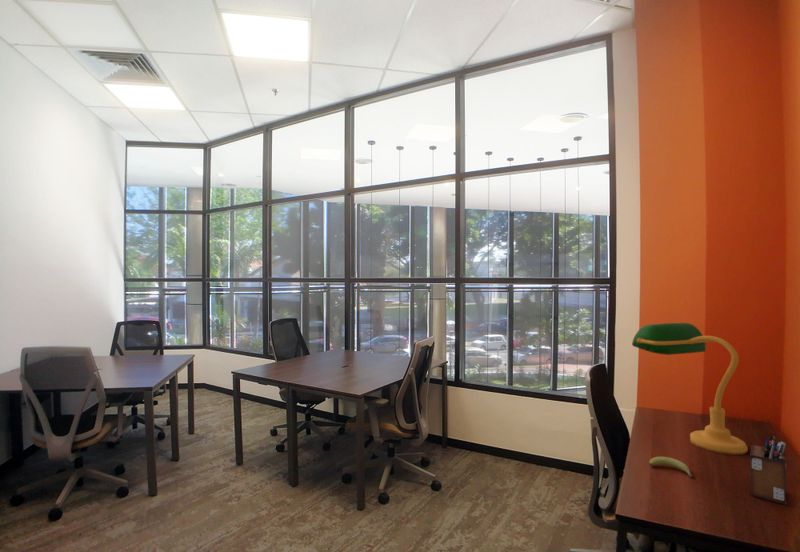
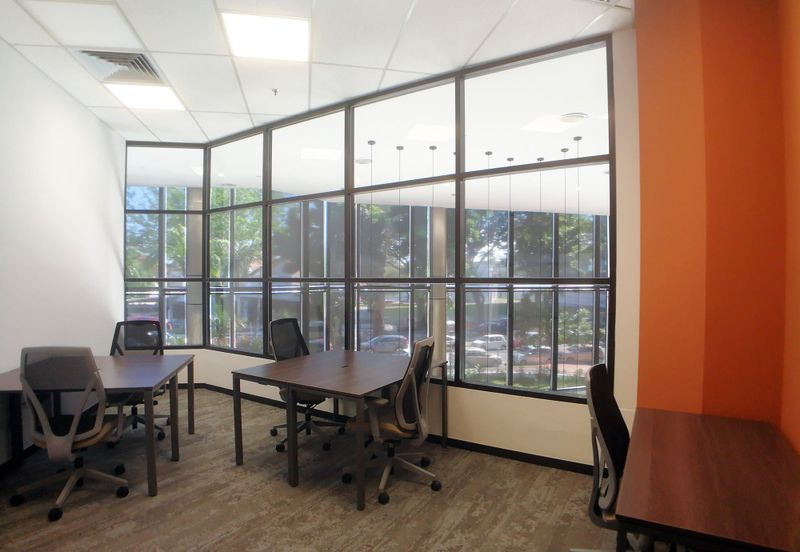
- desk organizer [749,434,787,506]
- desk lamp [631,322,749,456]
- fruit [648,456,694,479]
